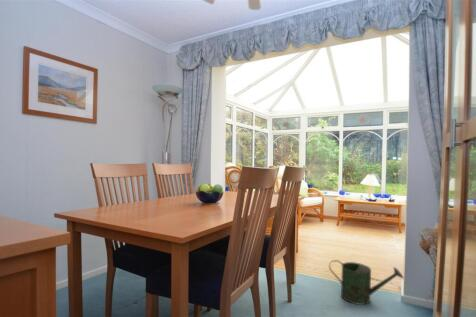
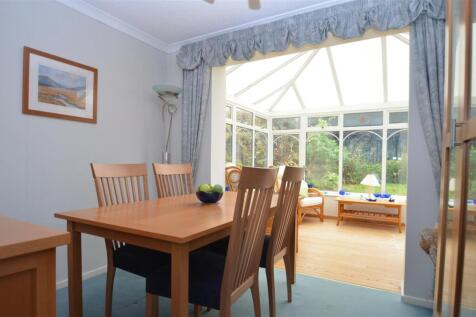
- watering can [328,259,404,306]
